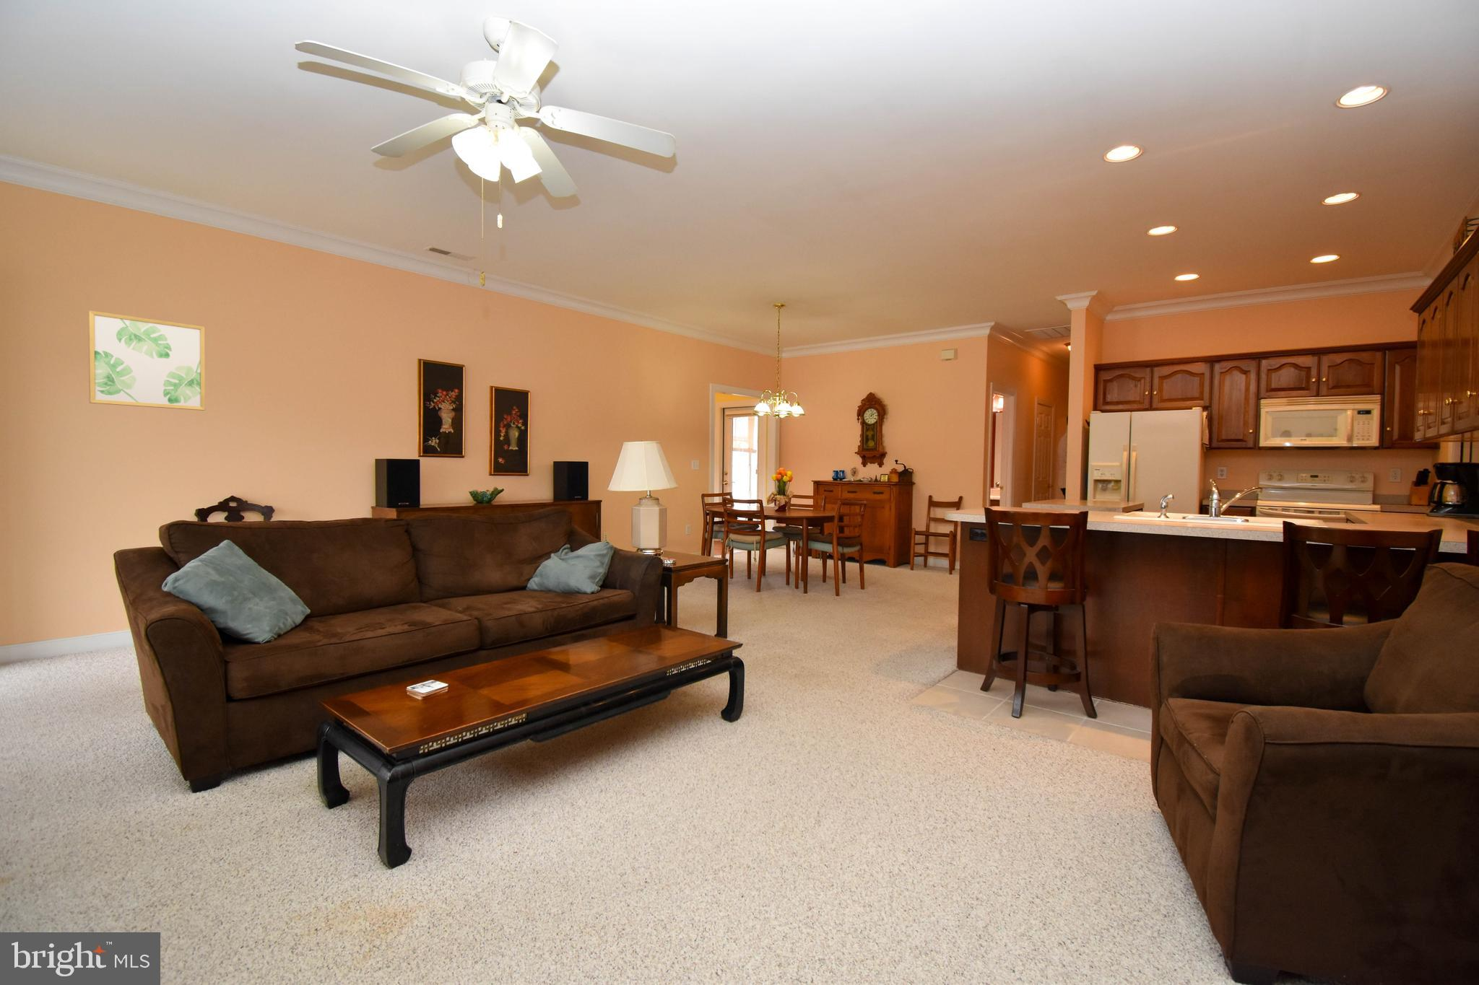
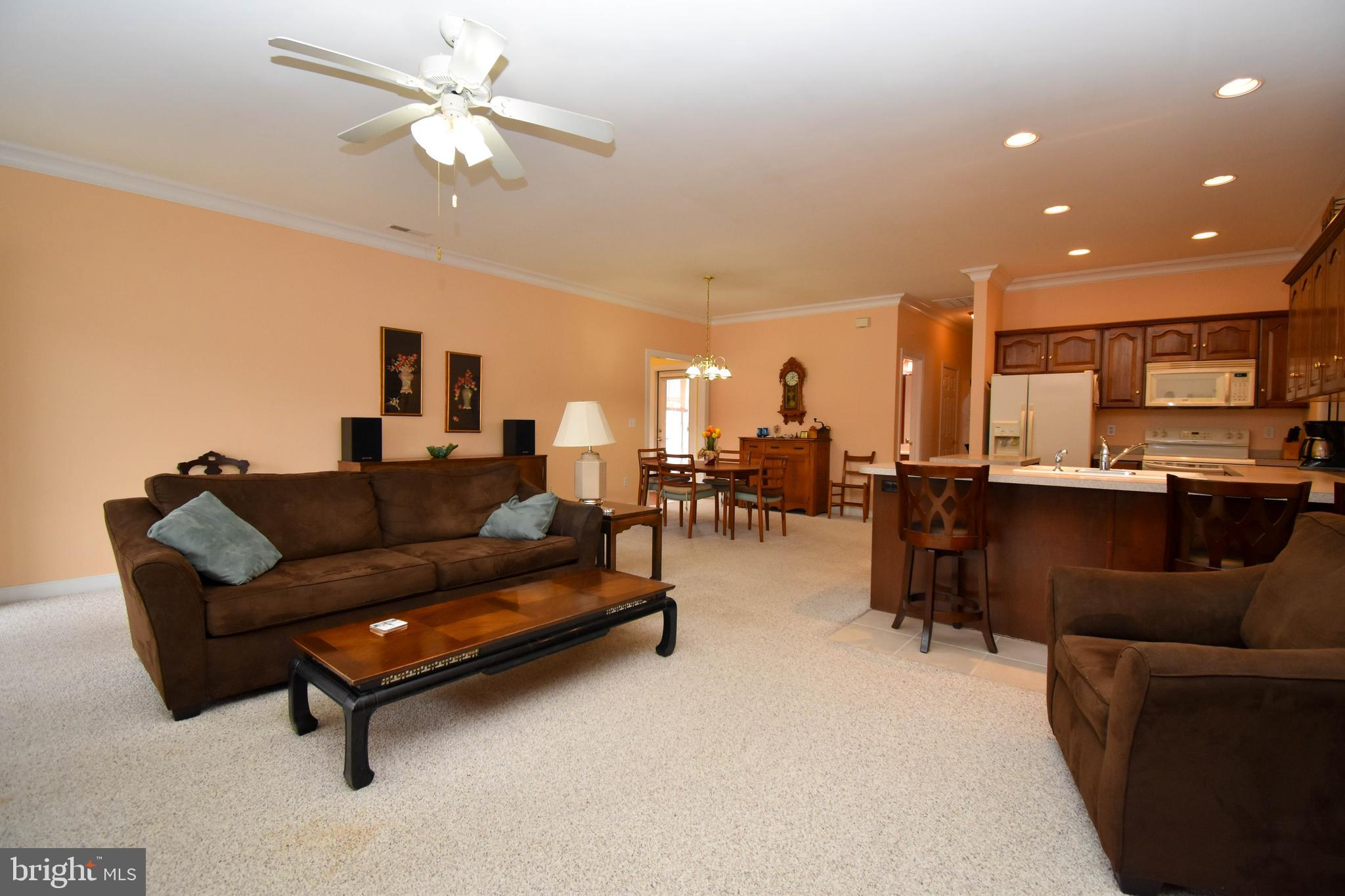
- wall art [87,310,206,411]
